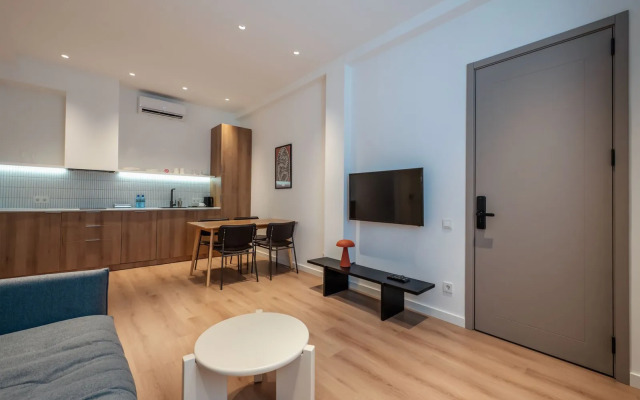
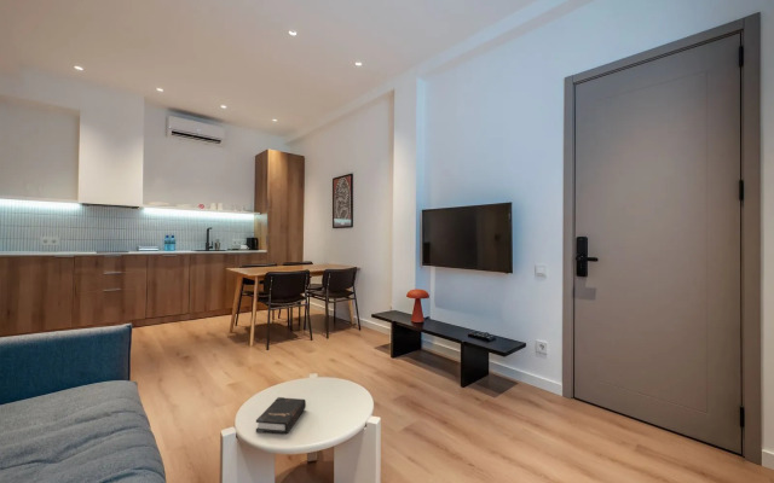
+ hardback book [255,396,307,435]
